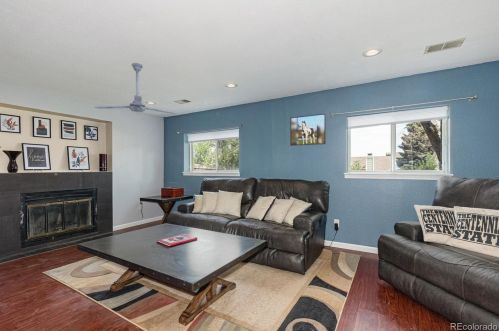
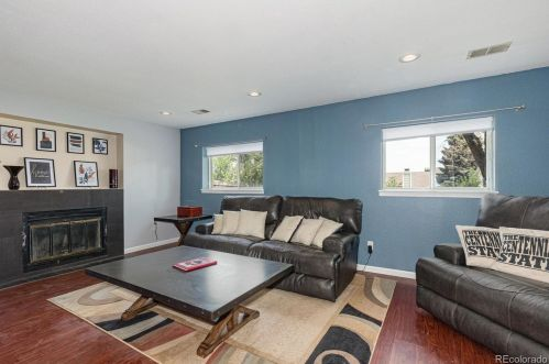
- ceiling fan [94,62,177,115]
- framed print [289,113,327,147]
